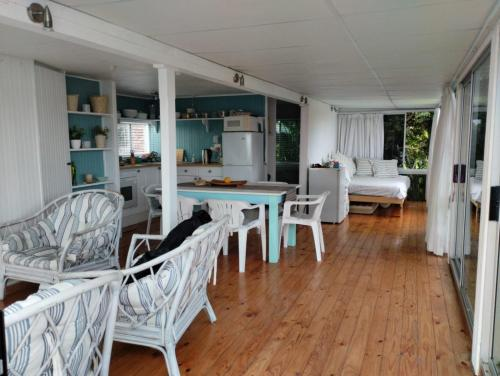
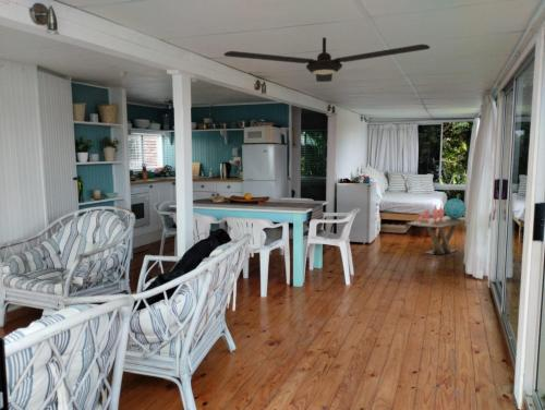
+ ceiling fan [222,36,432,83]
+ coffee table [407,215,467,256]
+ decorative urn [416,203,445,221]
+ decorative globe [443,197,467,219]
